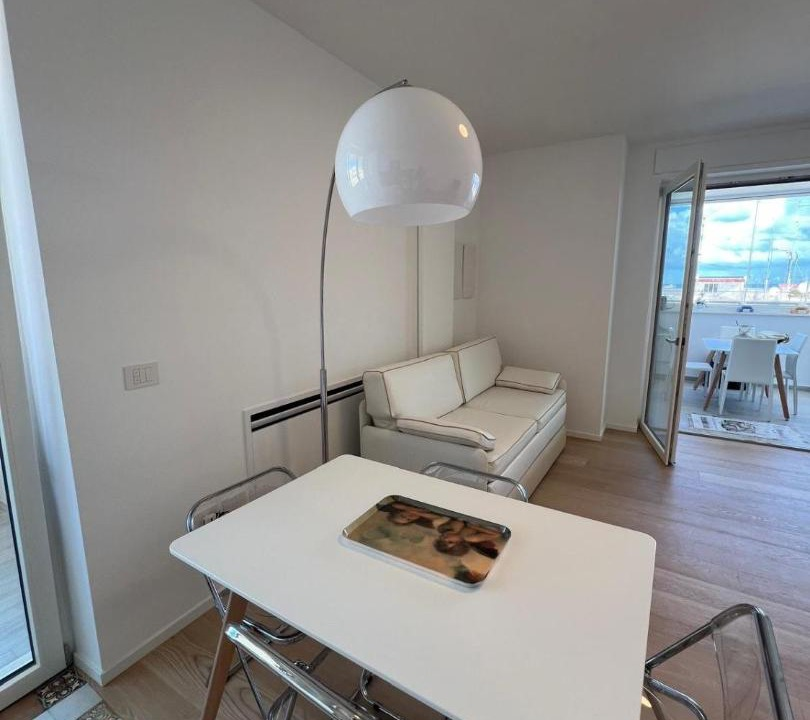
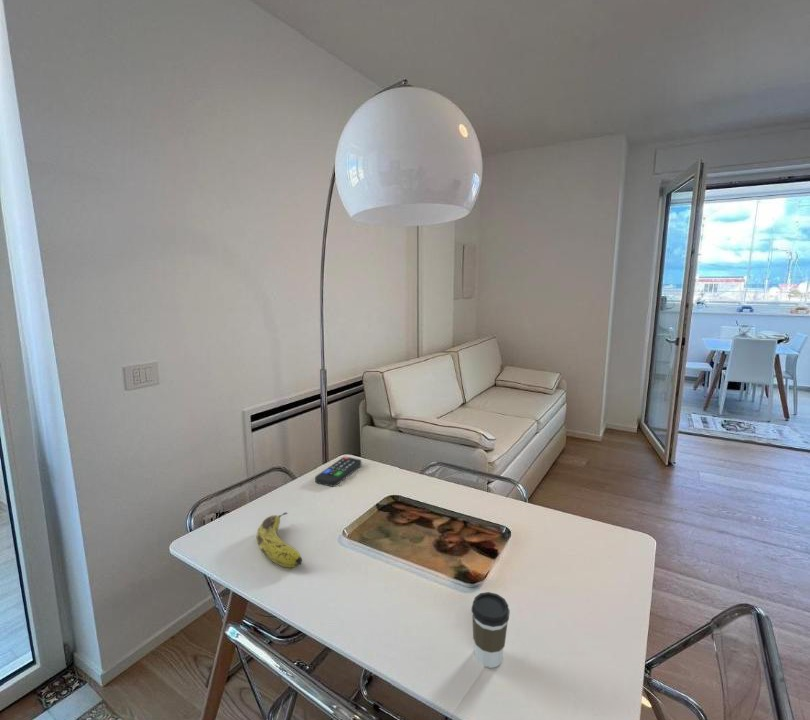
+ coffee cup [470,591,511,669]
+ remote control [314,456,362,488]
+ fruit [255,511,303,569]
